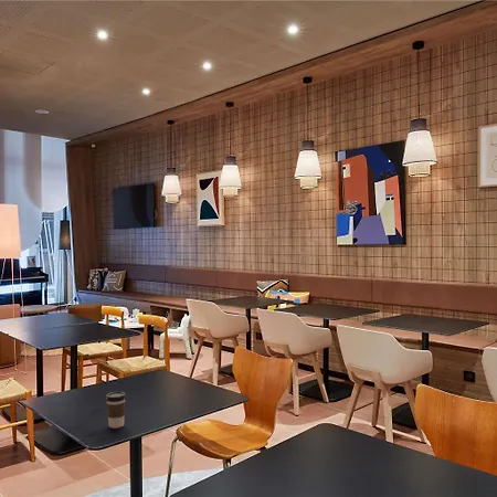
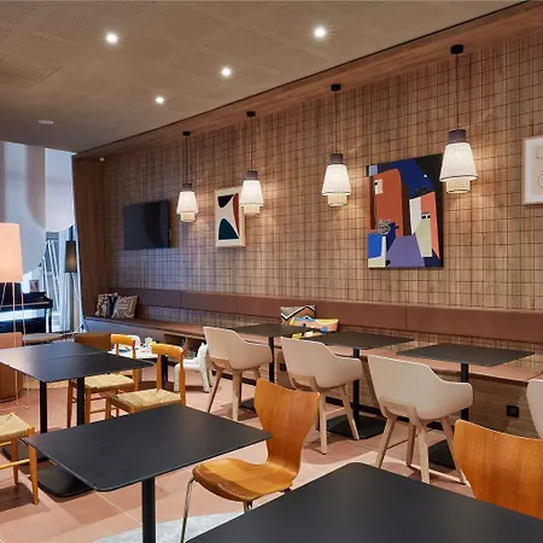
- coffee cup [105,391,127,430]
